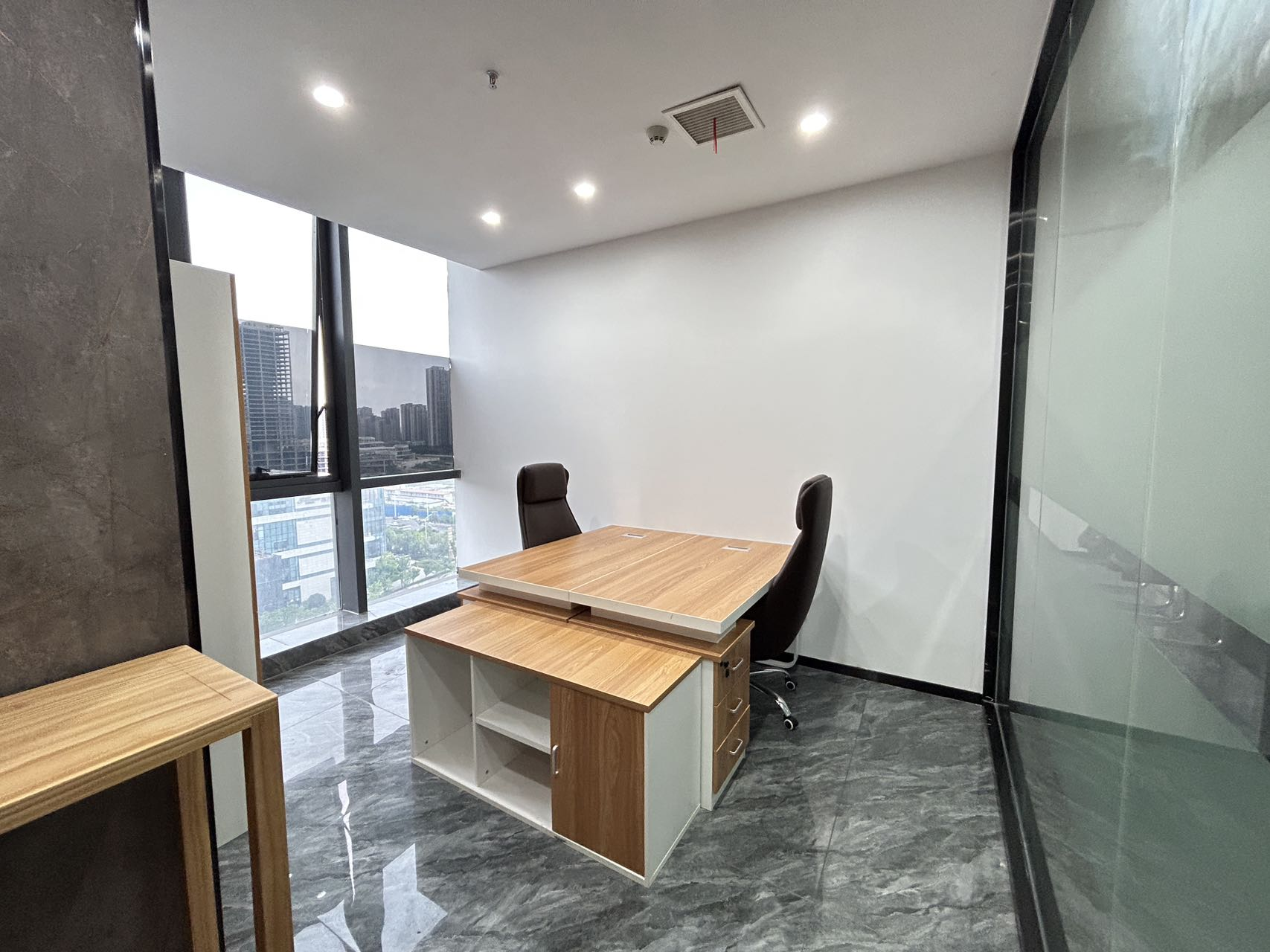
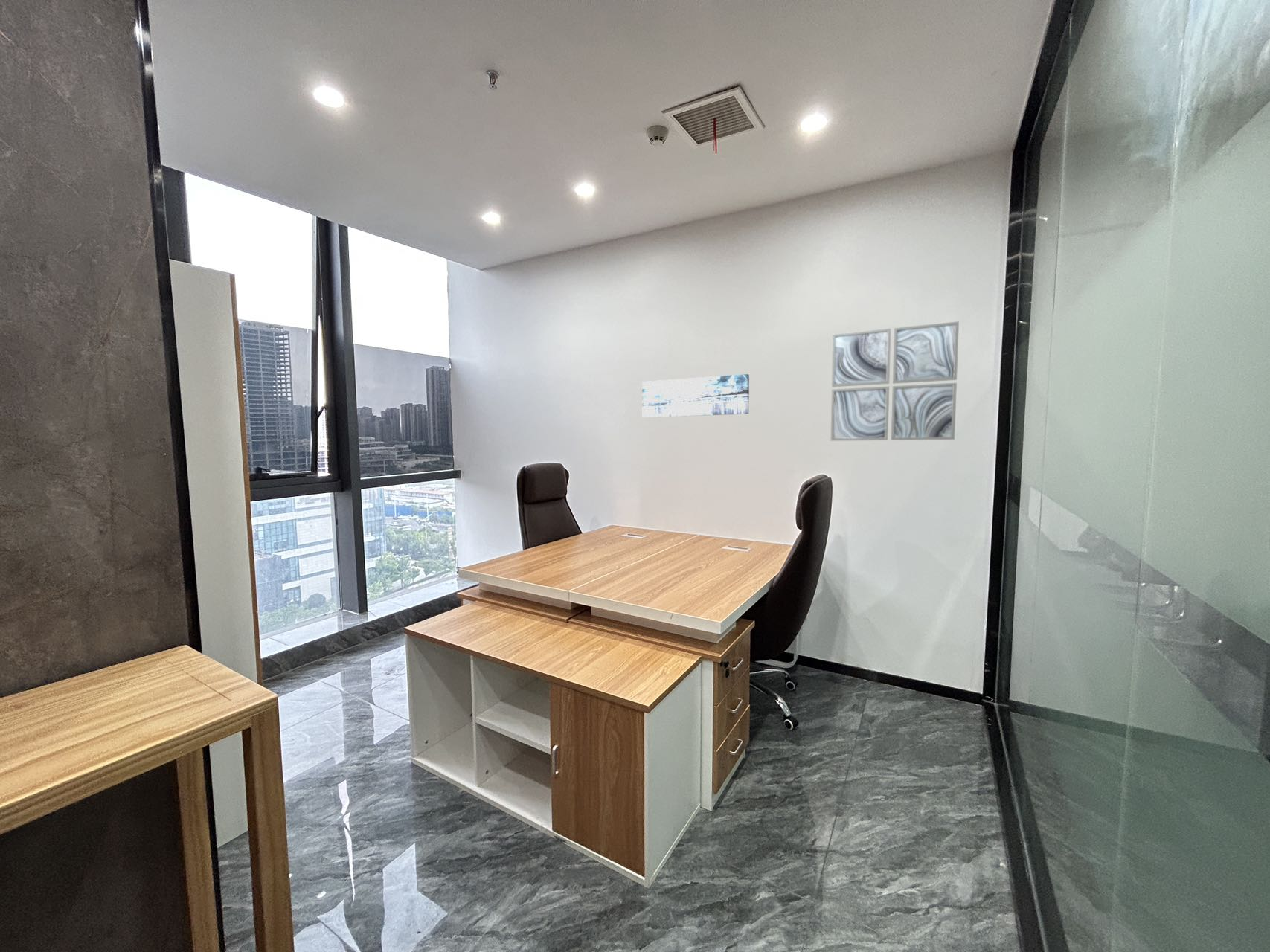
+ wall art [830,321,960,441]
+ wall art [641,373,750,418]
